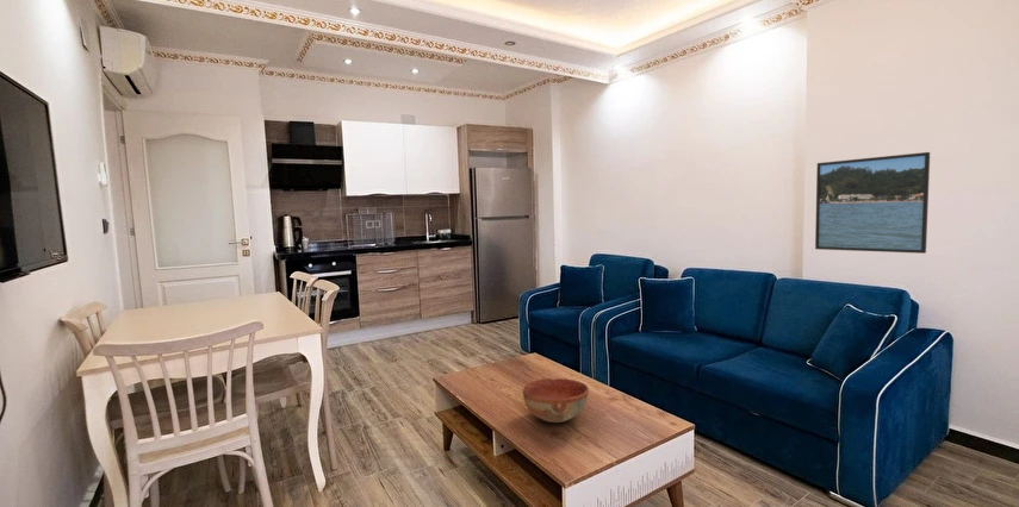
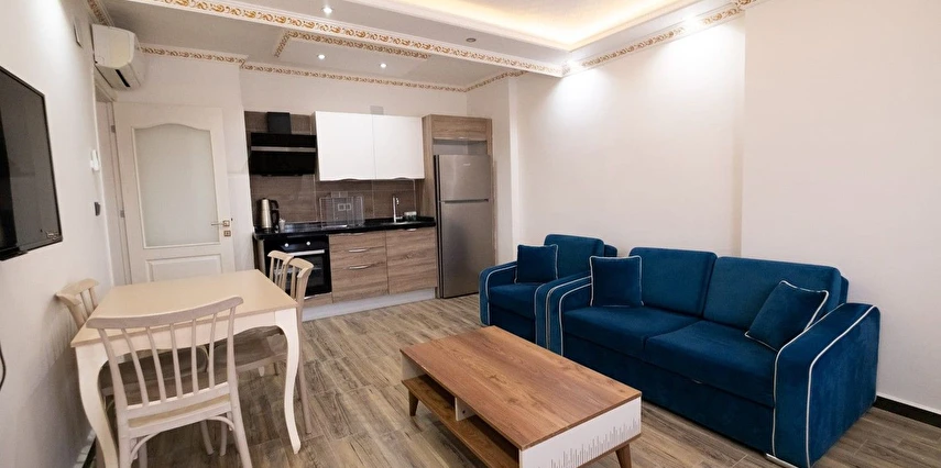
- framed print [814,151,931,255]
- bowl [522,377,590,424]
